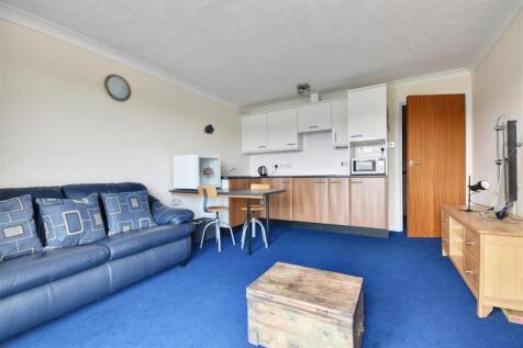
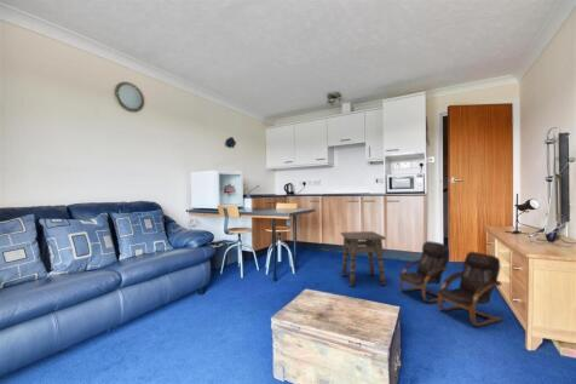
+ side table [340,230,387,288]
+ armchair [398,240,503,327]
